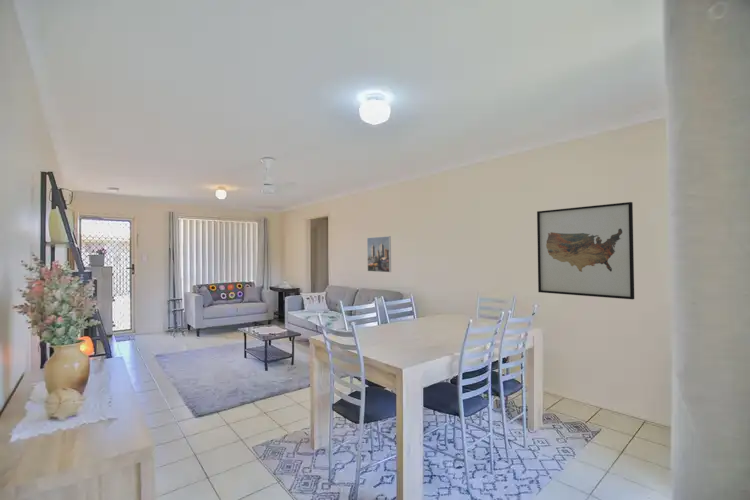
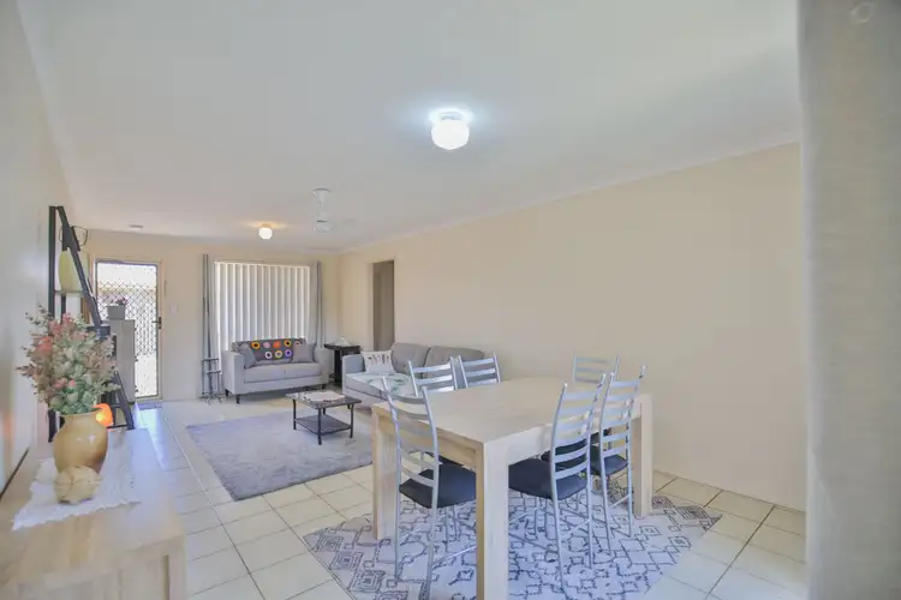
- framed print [366,235,392,273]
- wall art [536,201,635,300]
